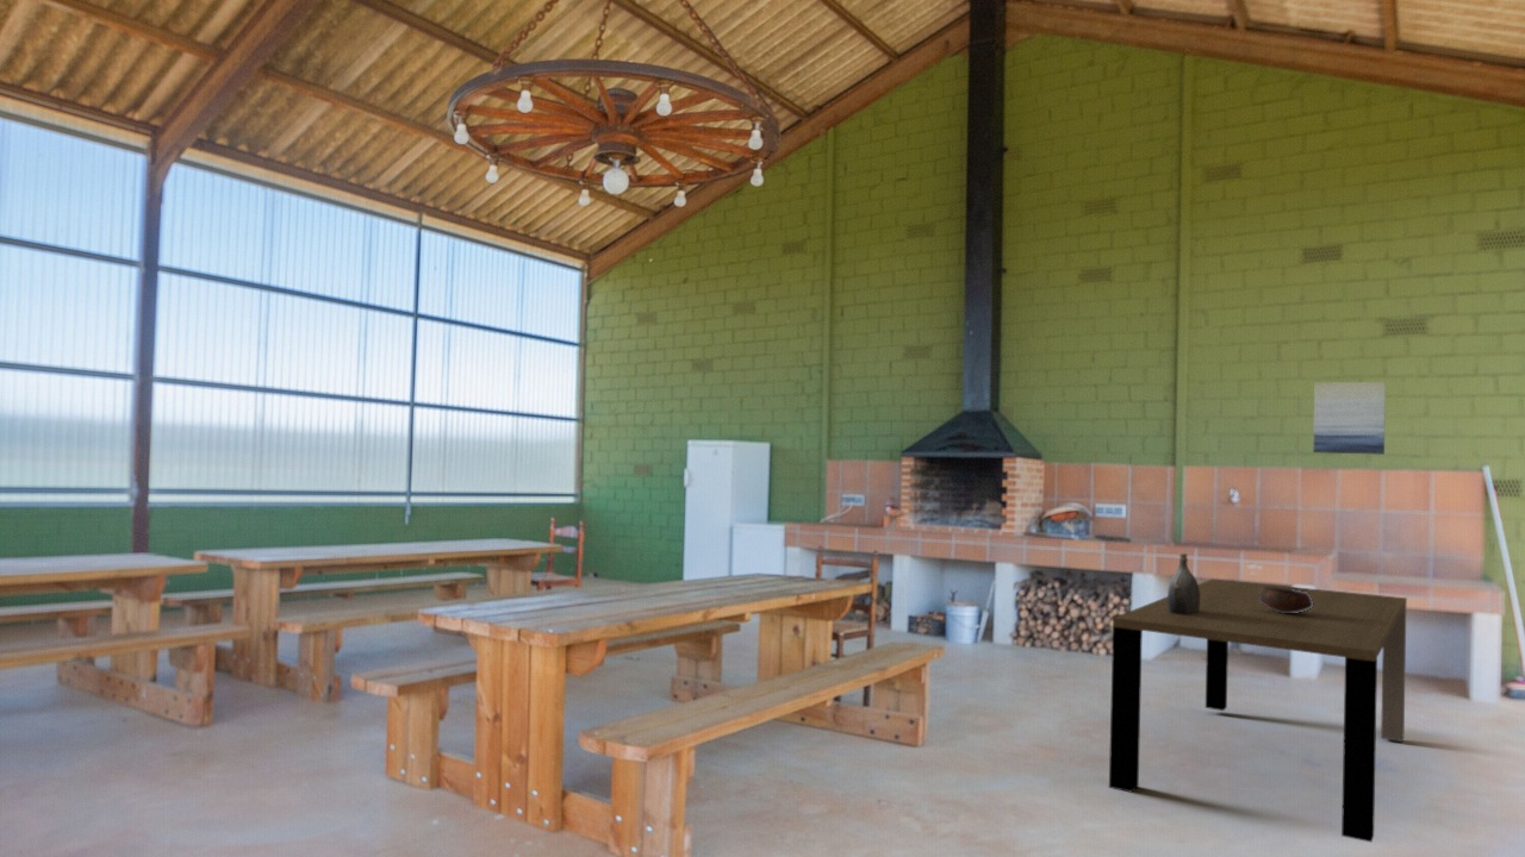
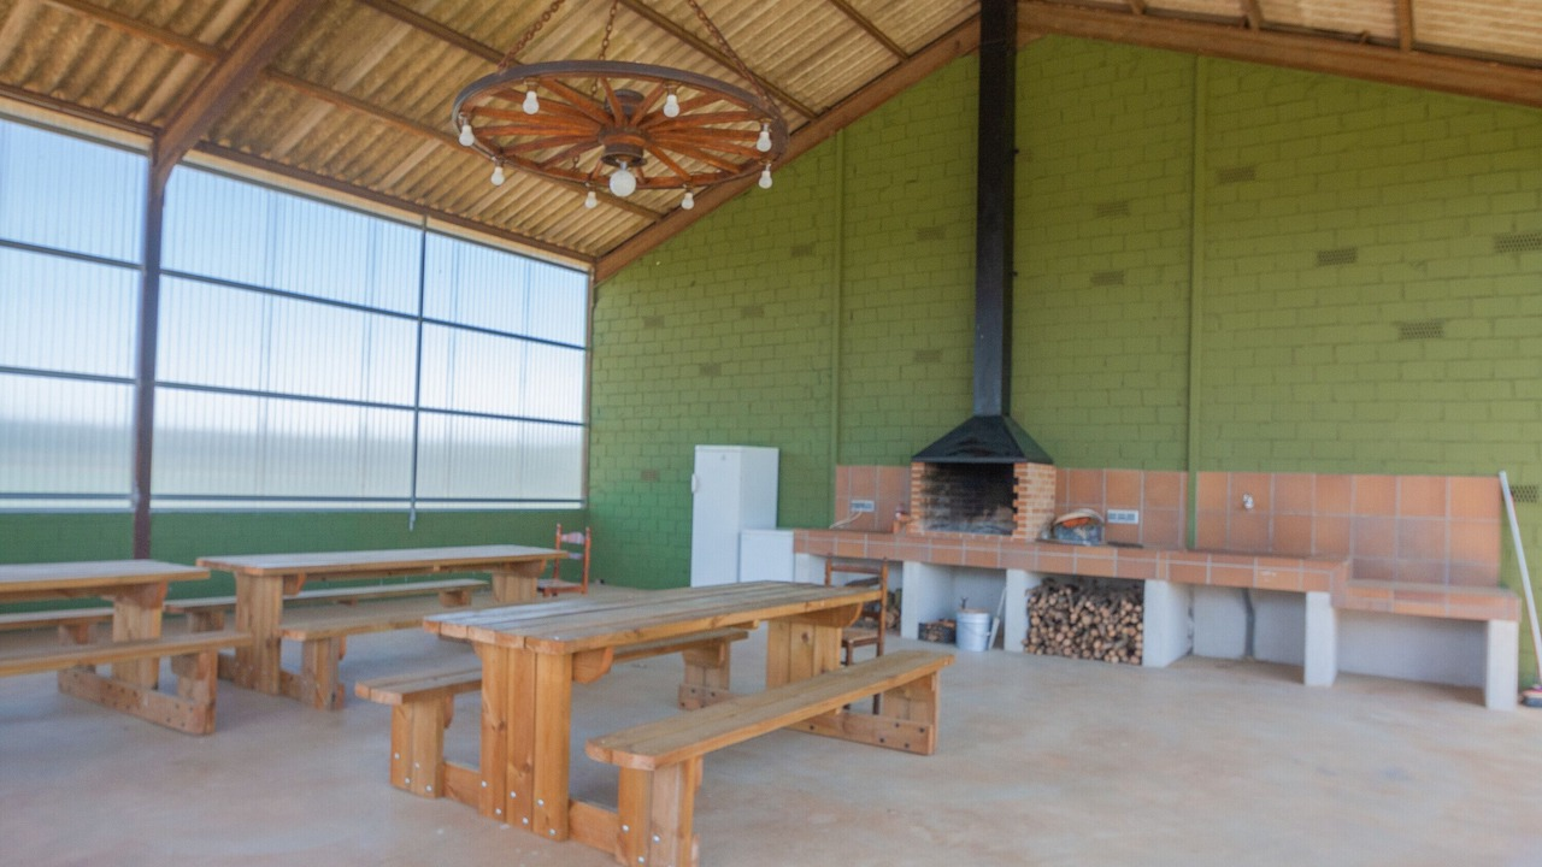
- bowl [1259,587,1313,613]
- water jug [1166,552,1200,614]
- dining table [1108,577,1408,843]
- wall art [1312,381,1387,456]
